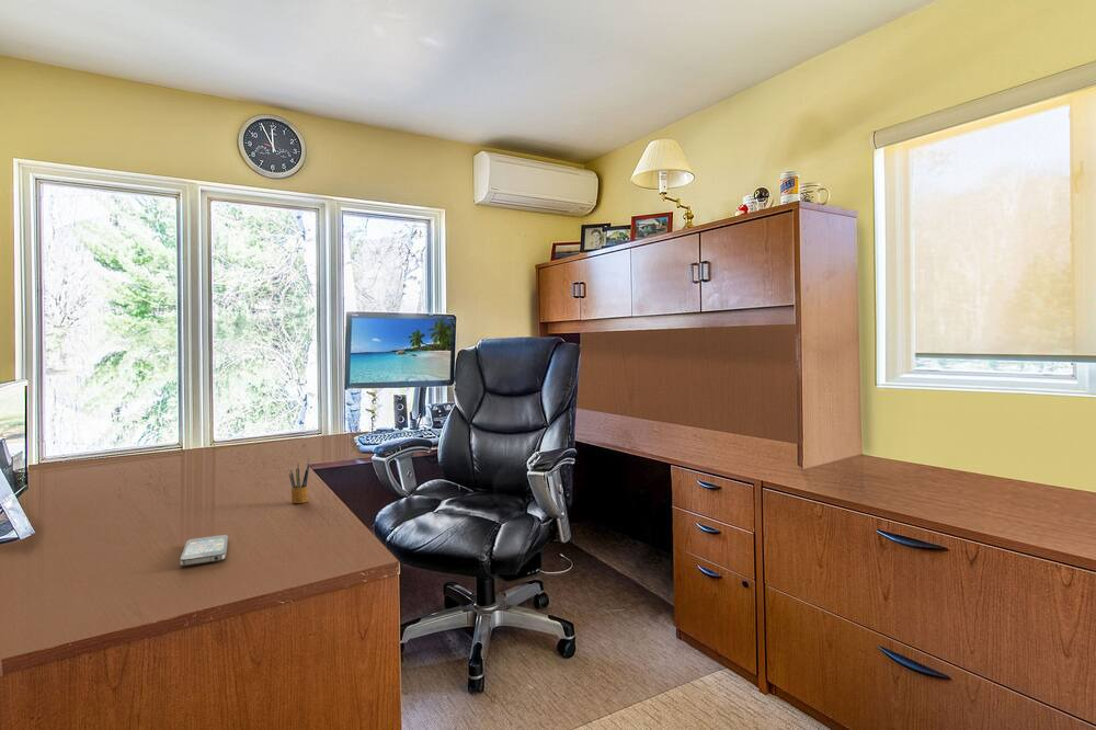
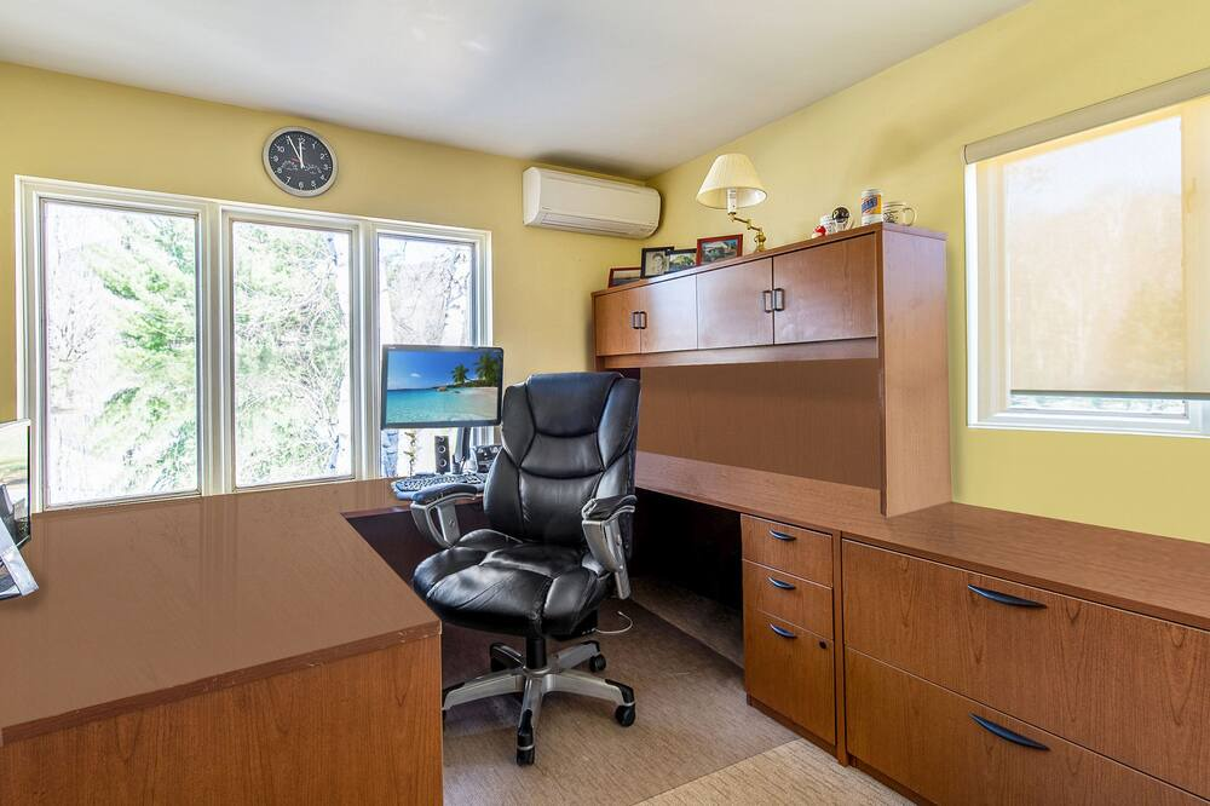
- smartphone [179,534,229,567]
- pencil box [288,461,310,504]
